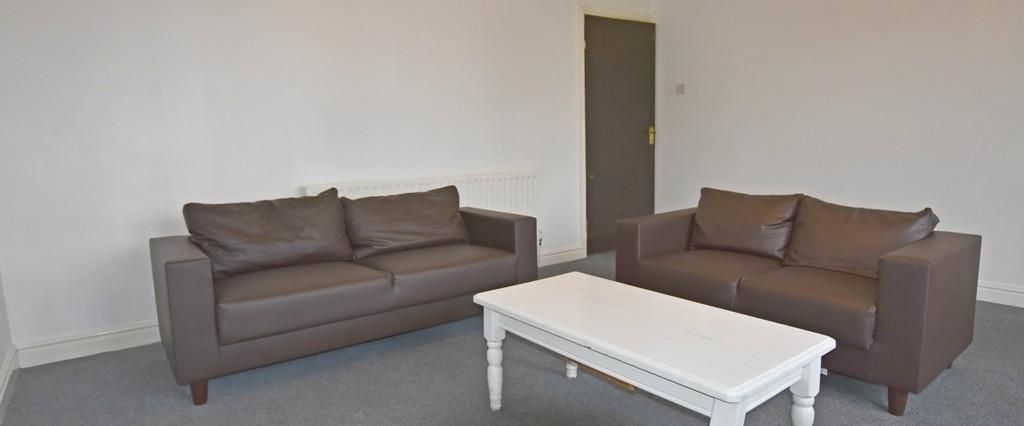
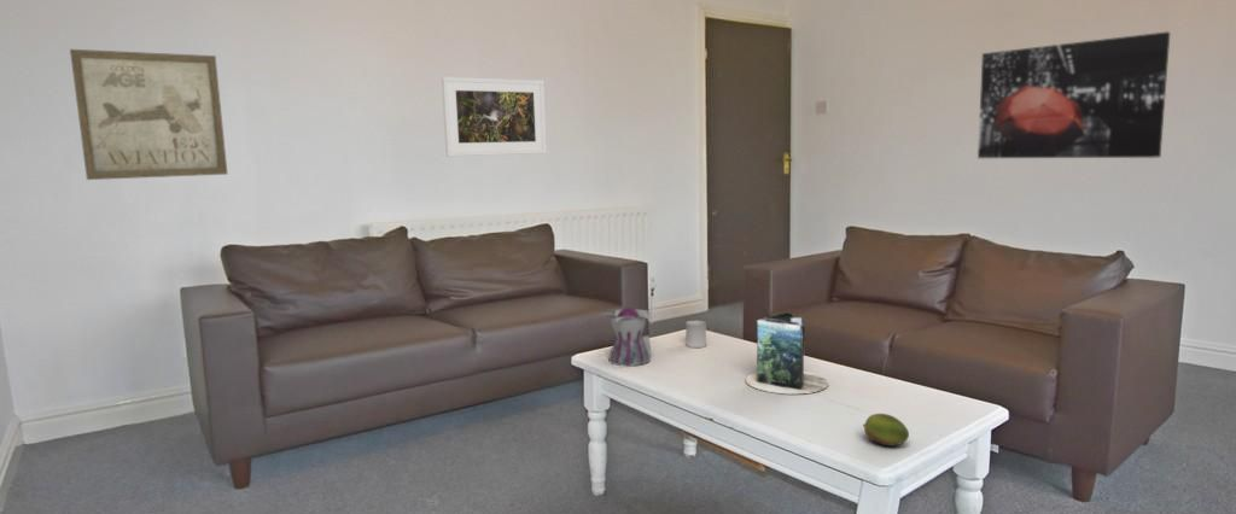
+ teapot [599,306,654,367]
+ wall art [976,30,1171,159]
+ cup [684,320,707,349]
+ fruit [862,413,910,446]
+ book [745,311,829,396]
+ wall art [69,48,228,181]
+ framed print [441,76,548,158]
